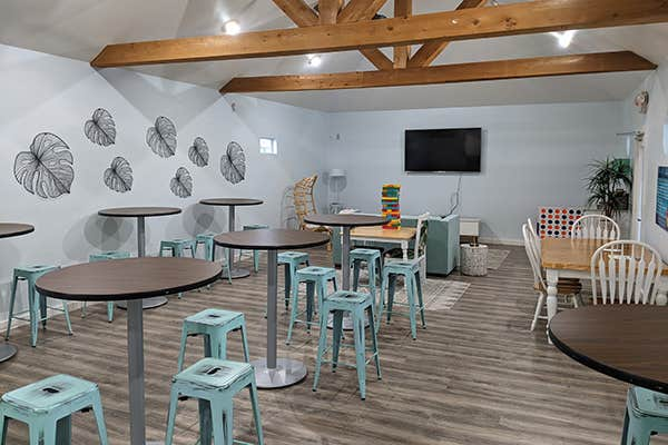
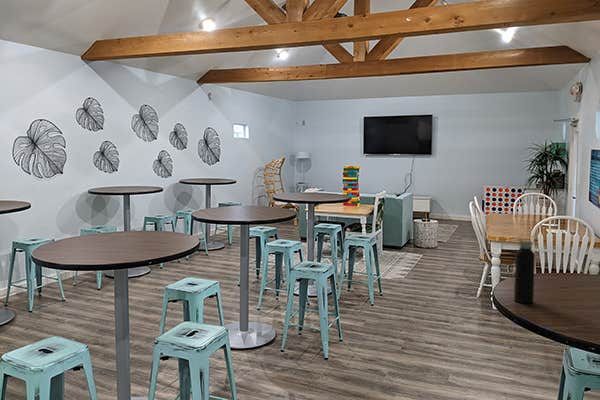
+ water bottle [513,234,536,304]
